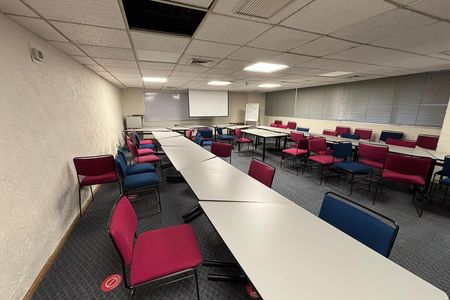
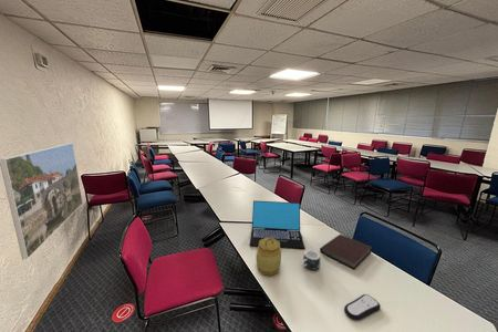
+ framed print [0,142,83,261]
+ remote control [343,293,382,321]
+ laptop [249,199,307,250]
+ mug [301,249,321,270]
+ jar [255,238,282,277]
+ notebook [319,234,373,270]
